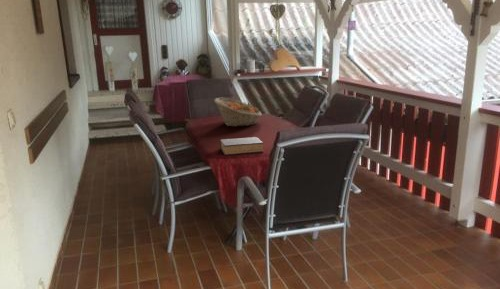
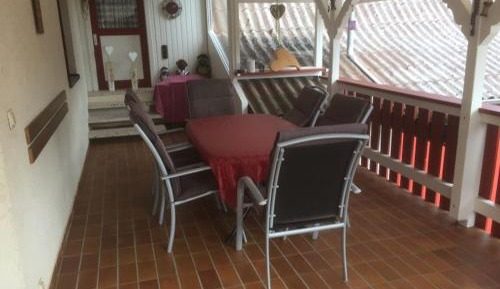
- fruit basket [213,97,262,128]
- book [219,136,264,156]
